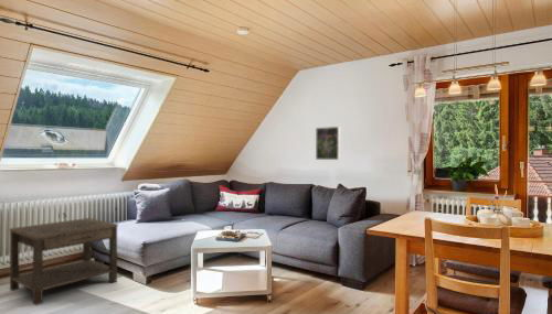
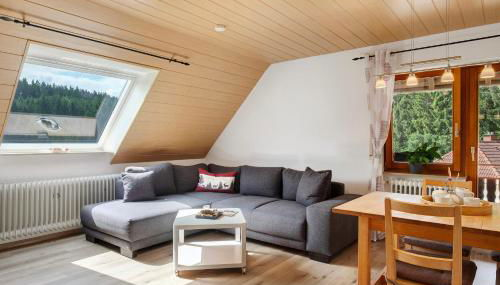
- side table [9,217,119,306]
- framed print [315,126,341,161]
